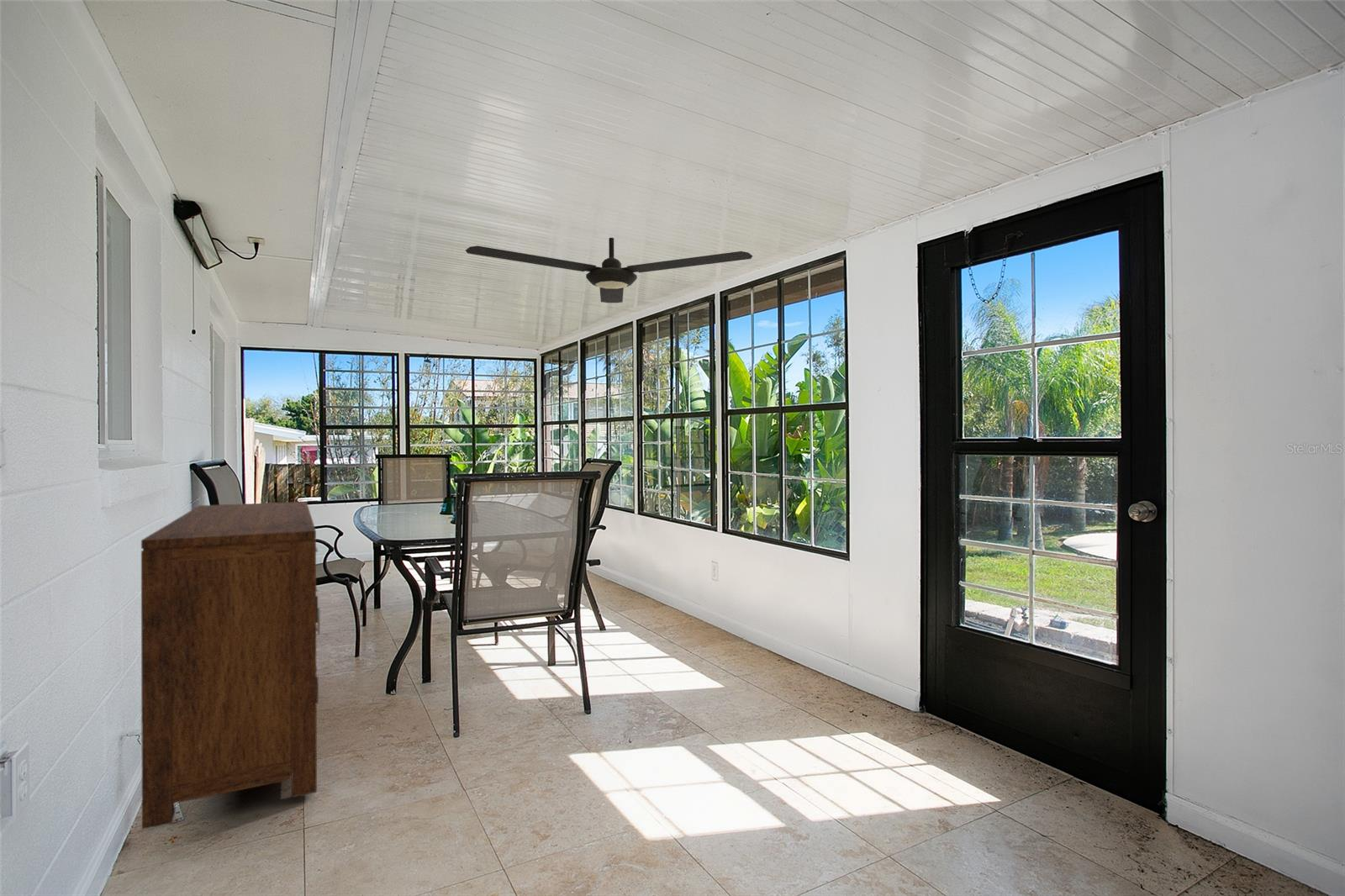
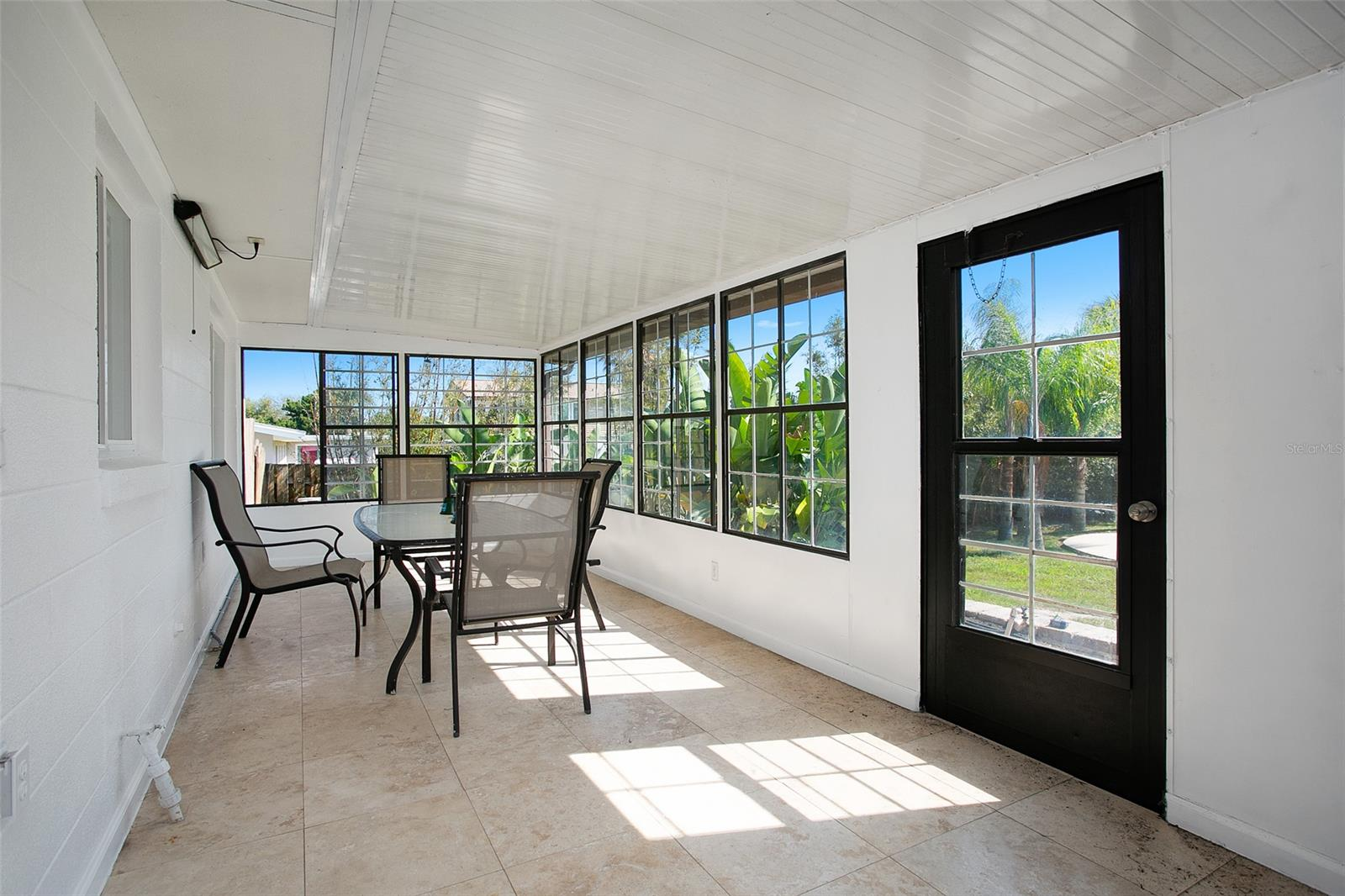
- ceiling fan [465,237,753,303]
- sideboard [140,501,321,830]
